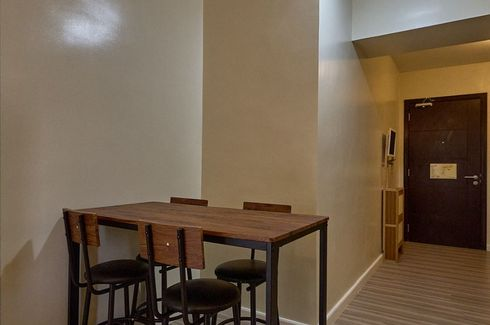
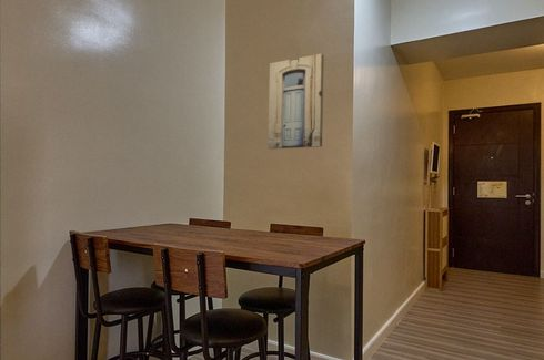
+ wall art [266,53,325,151]
